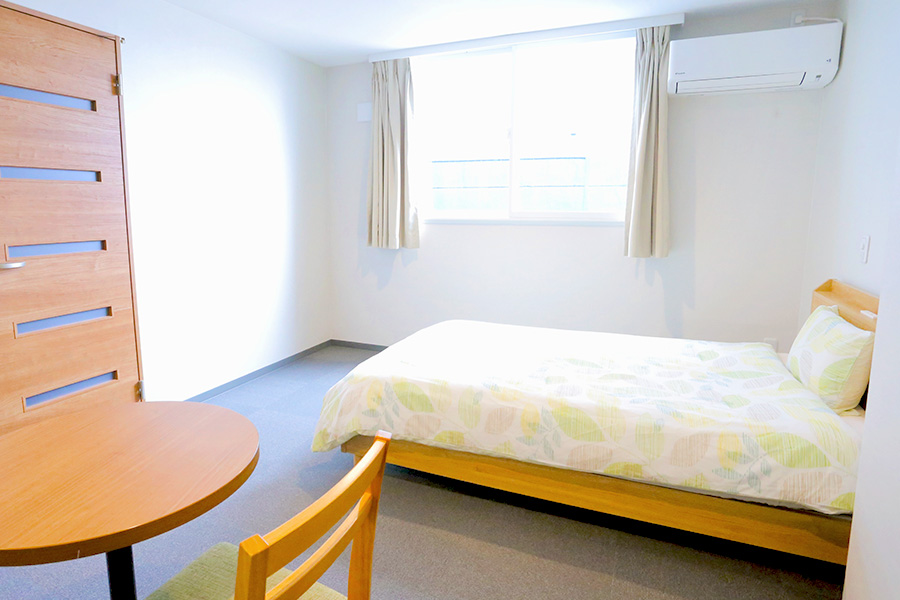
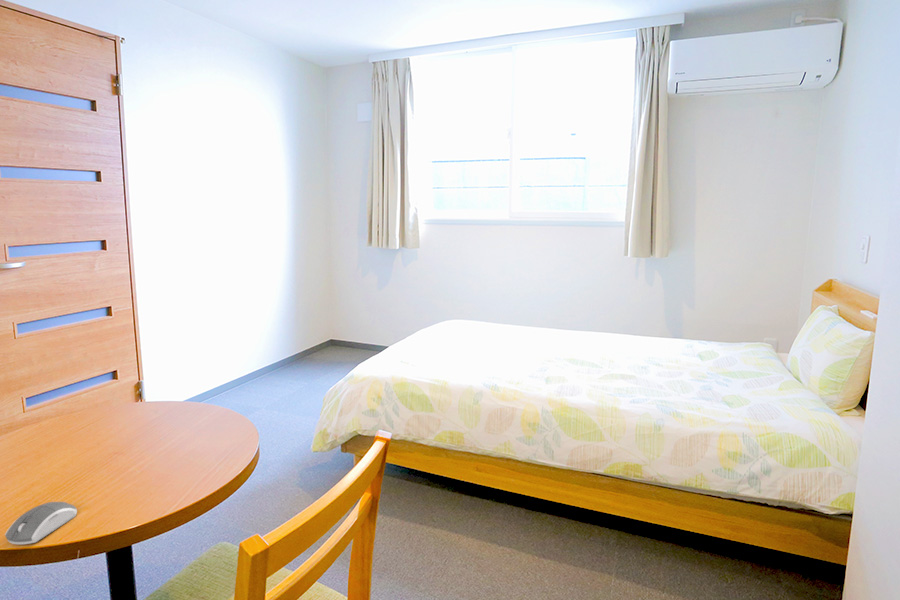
+ computer mouse [4,501,78,545]
